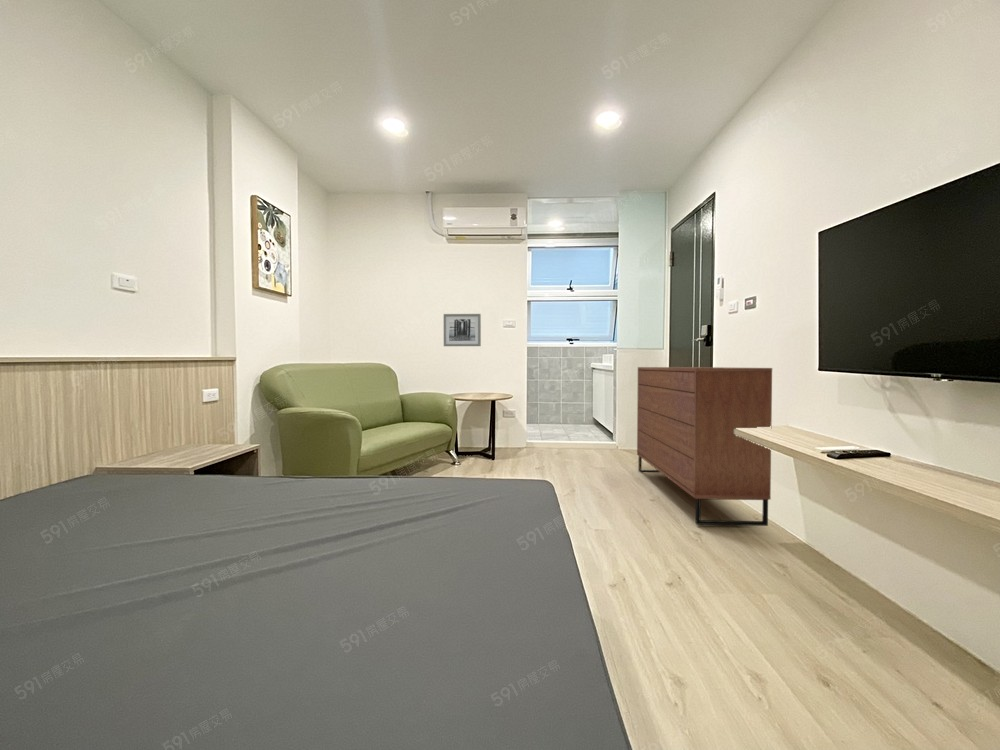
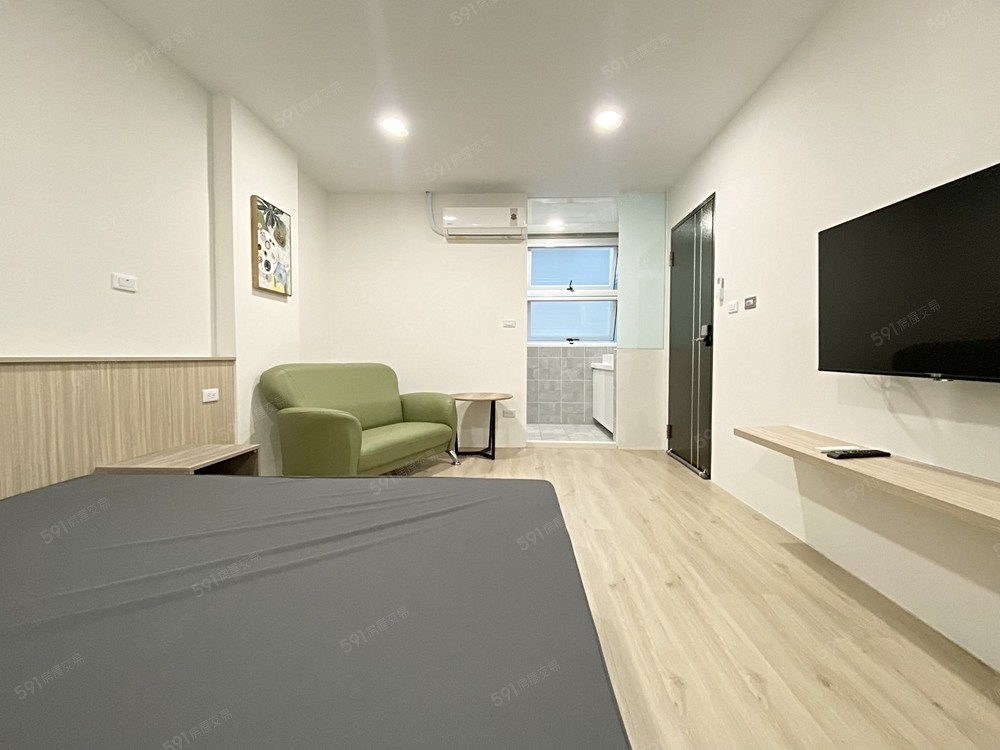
- dresser [636,366,773,527]
- wall art [443,313,482,347]
